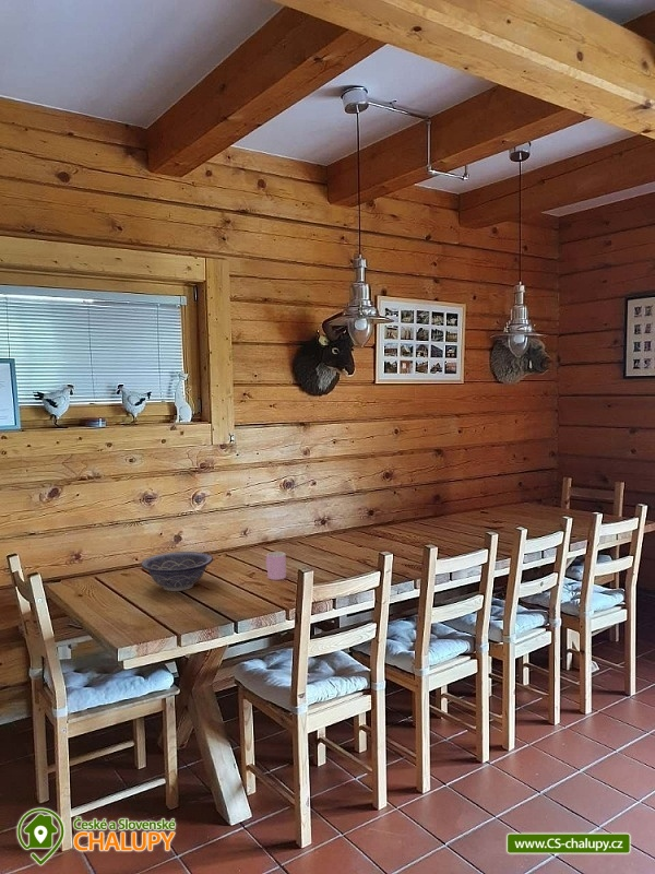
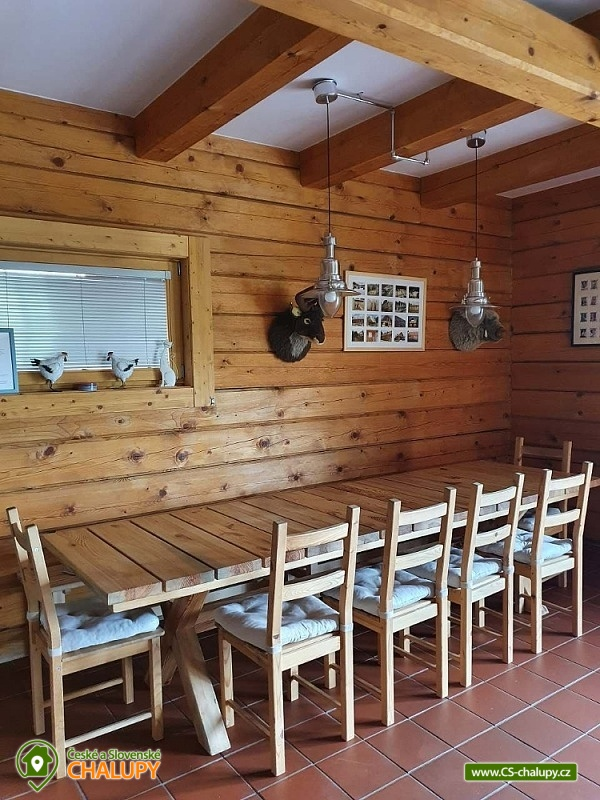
- cup [265,551,287,581]
- decorative bowl [140,551,214,592]
